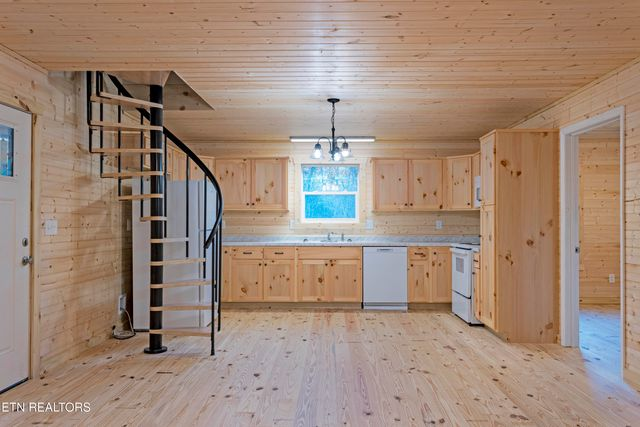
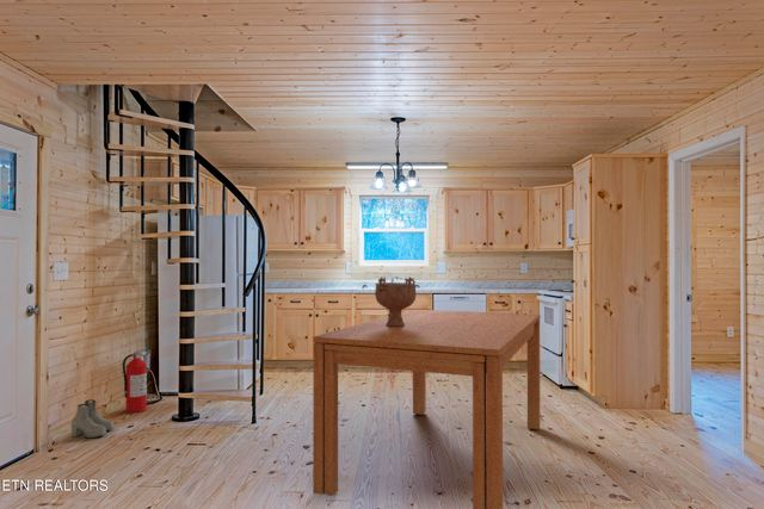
+ dining table [312,309,541,509]
+ boots [70,398,115,439]
+ decorative bowl [374,275,417,327]
+ fire extinguisher [122,347,149,414]
